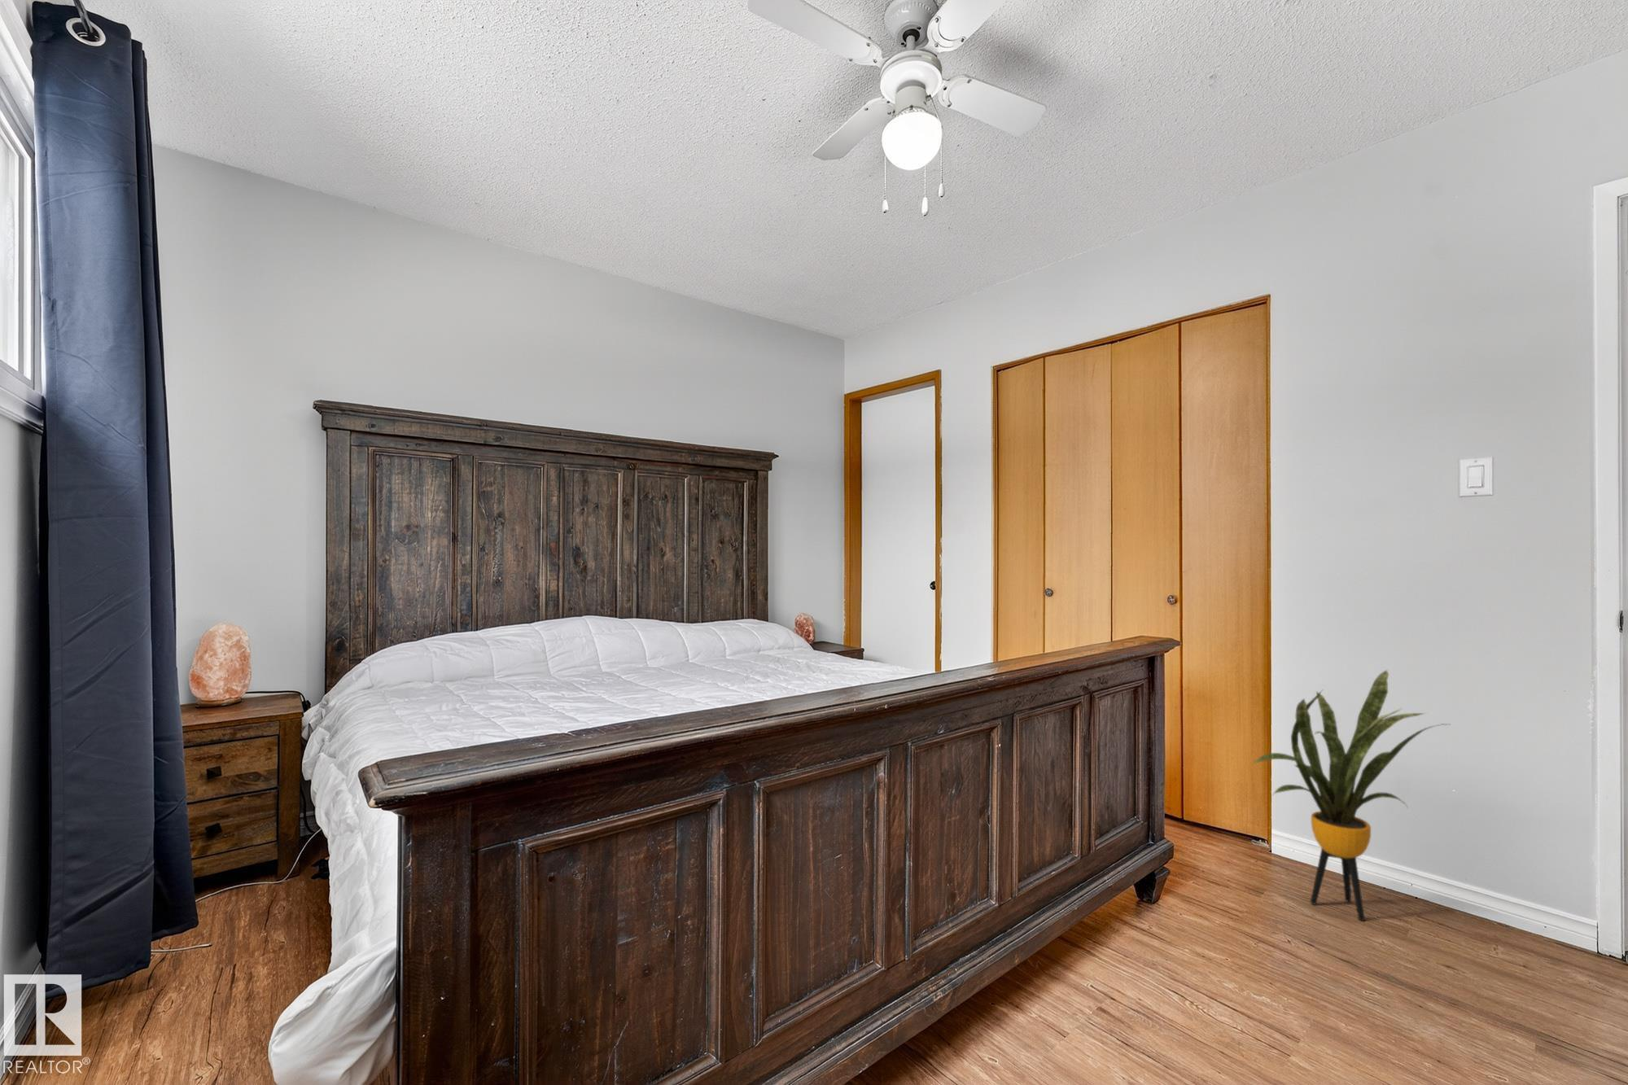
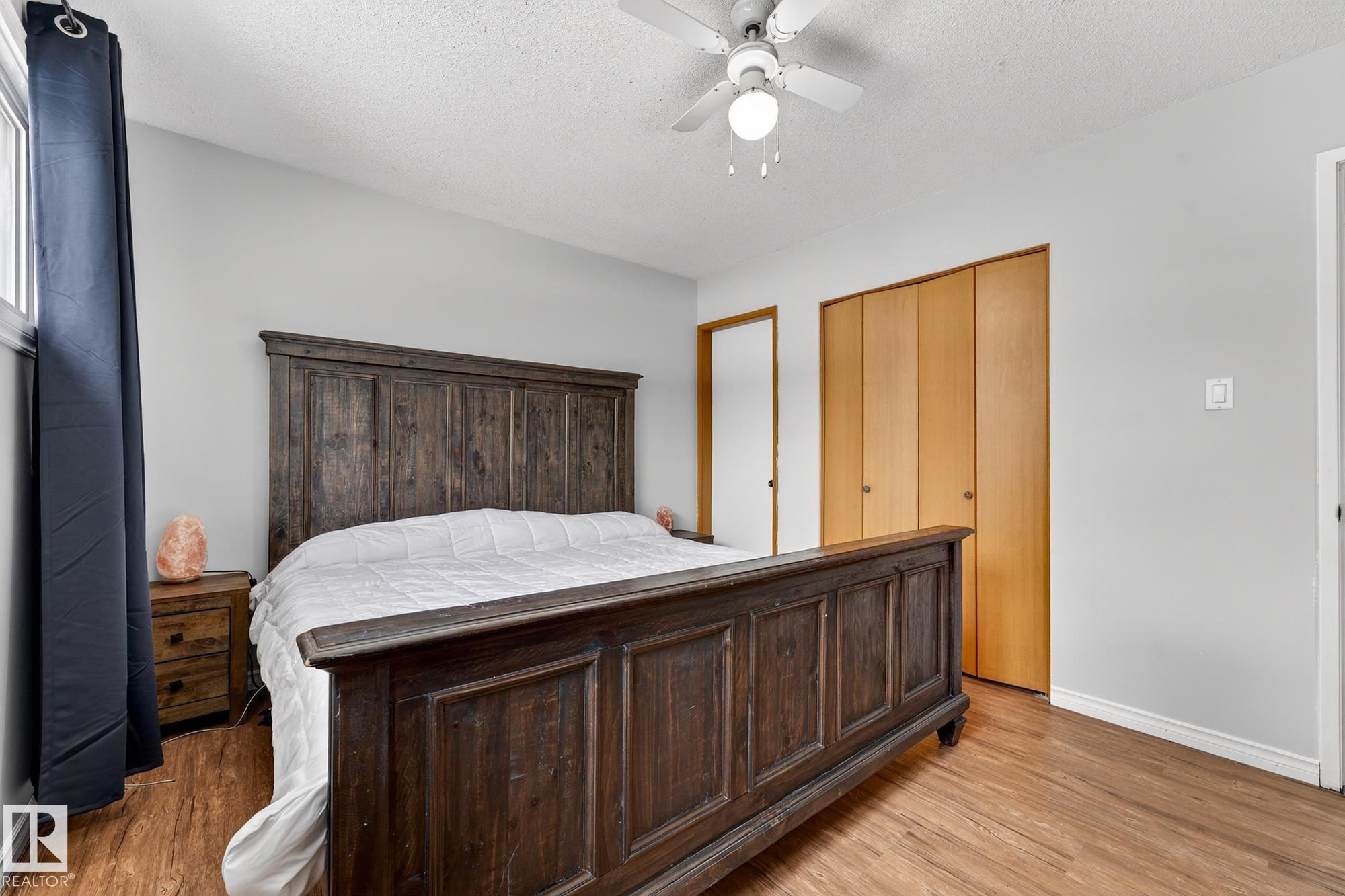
- house plant [1250,670,1450,923]
